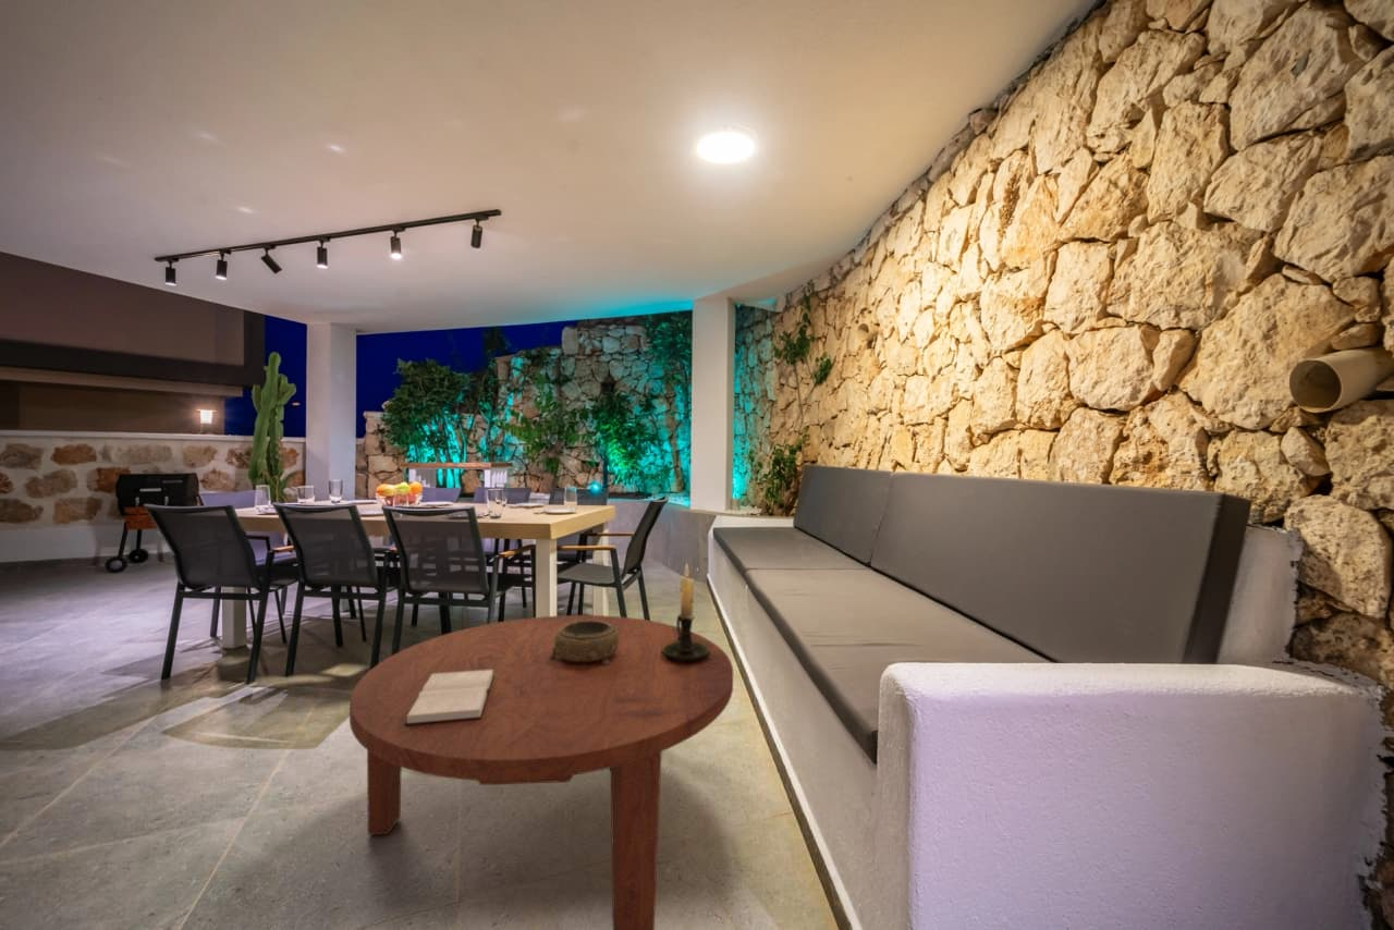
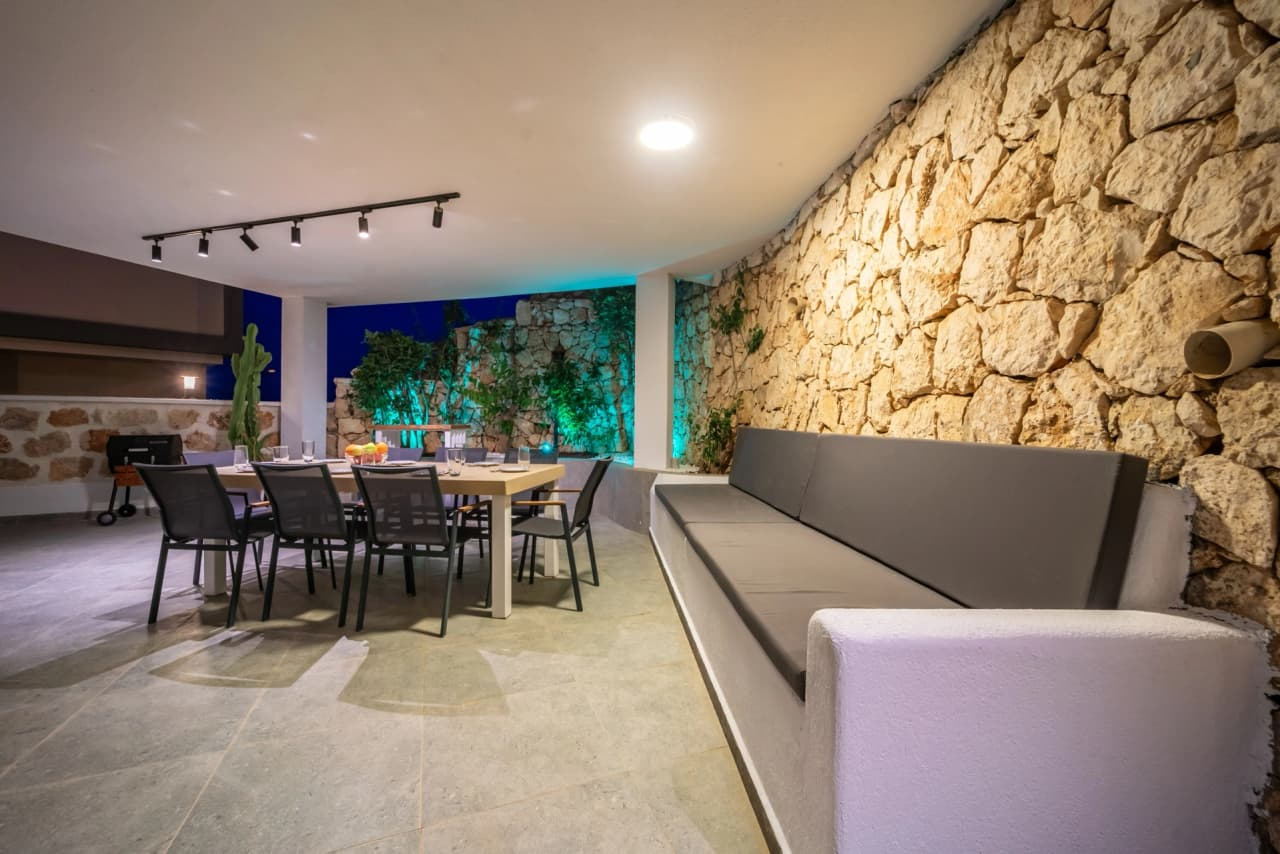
- coffee table [348,614,734,930]
- candle holder [661,563,710,663]
- hardback book [405,670,494,725]
- decorative bowl [550,621,619,665]
